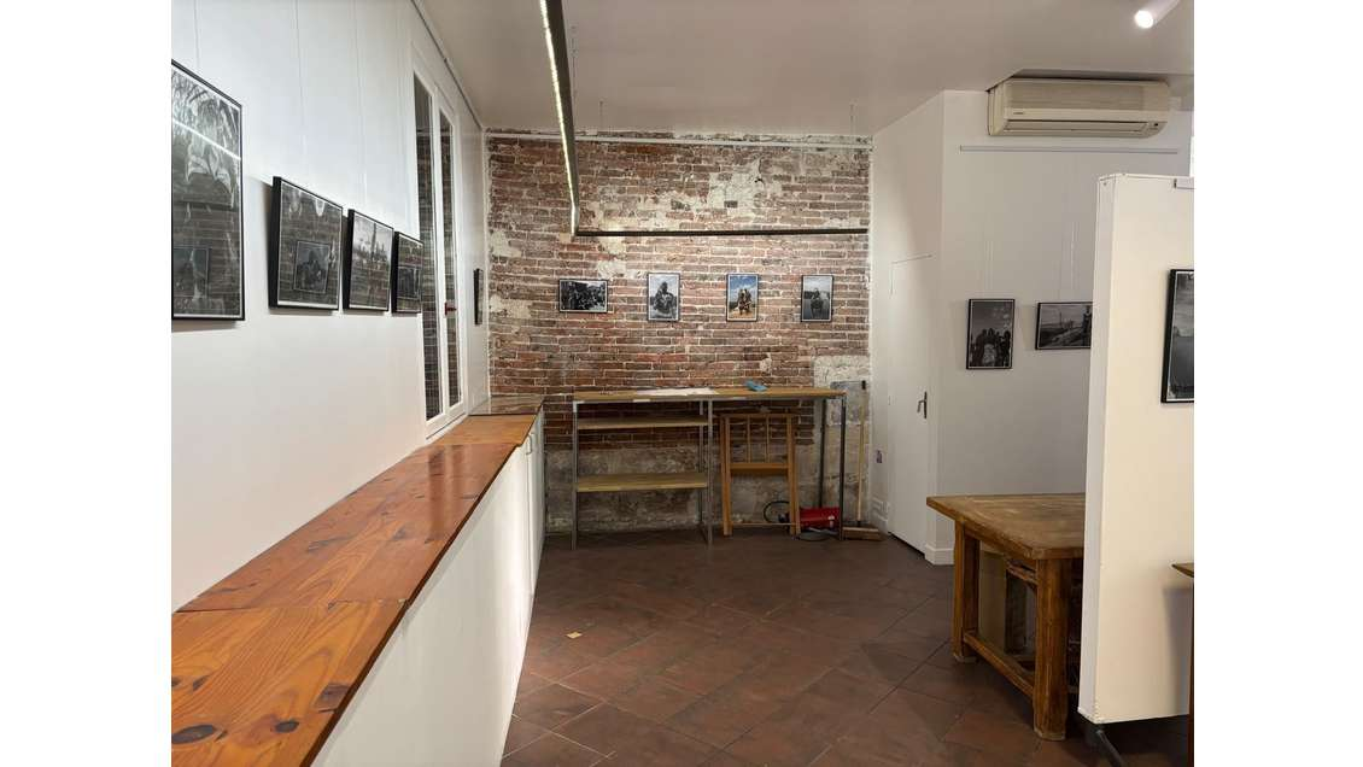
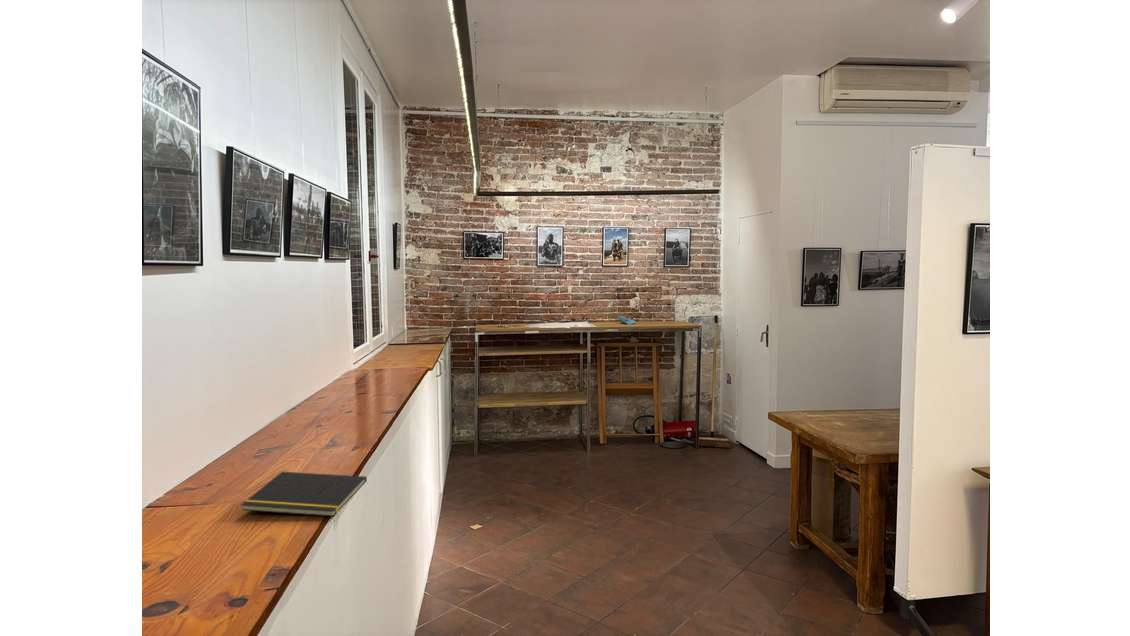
+ notepad [240,471,368,518]
